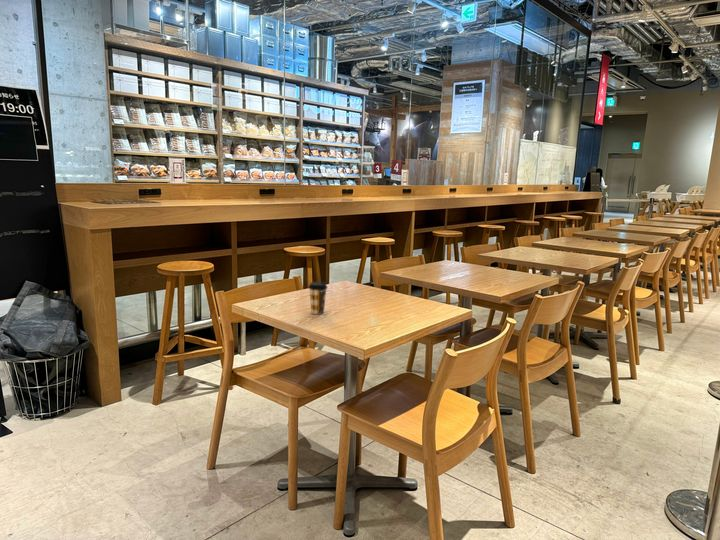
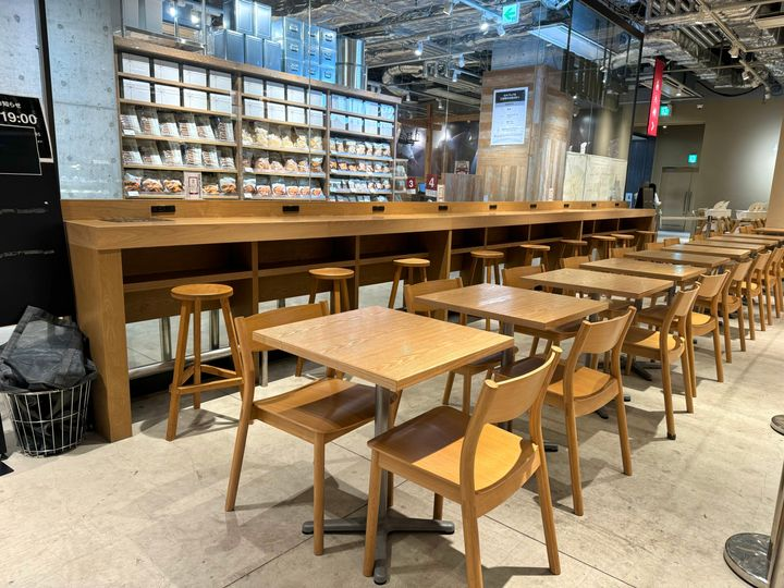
- coffee cup [307,281,329,315]
